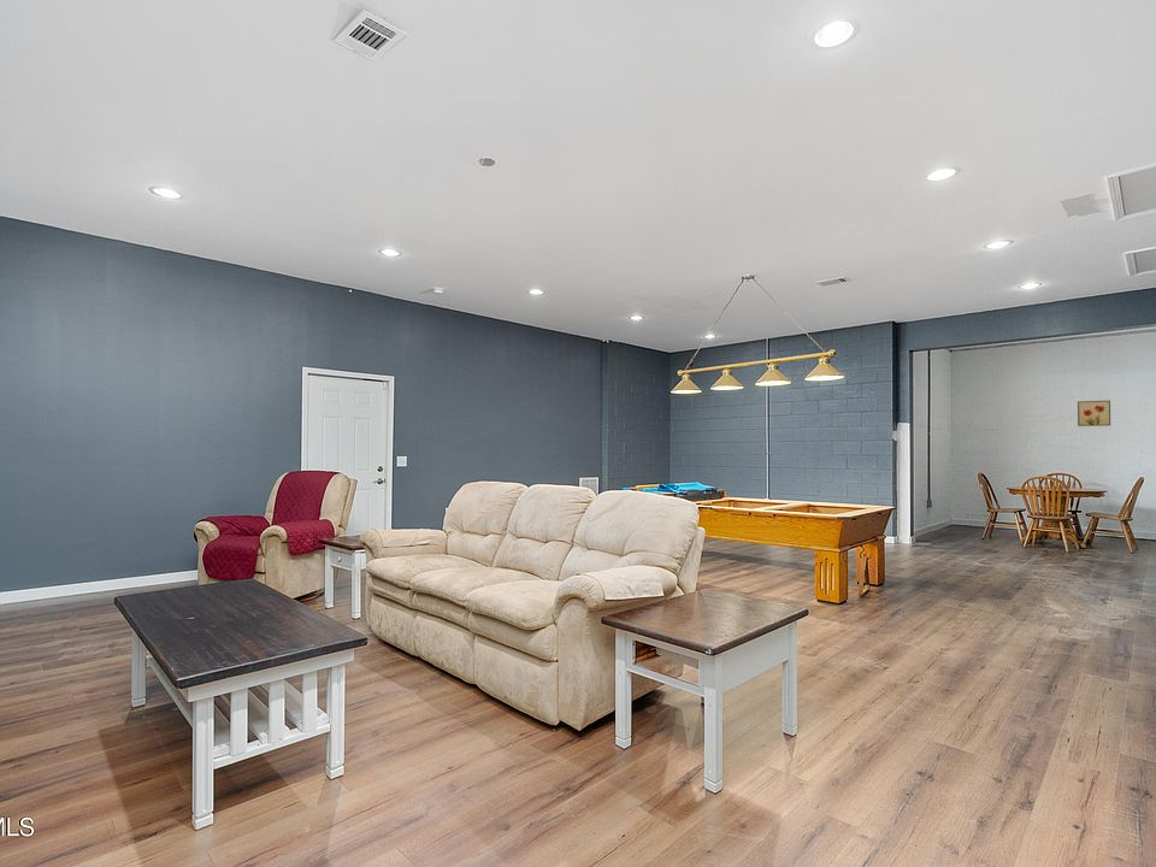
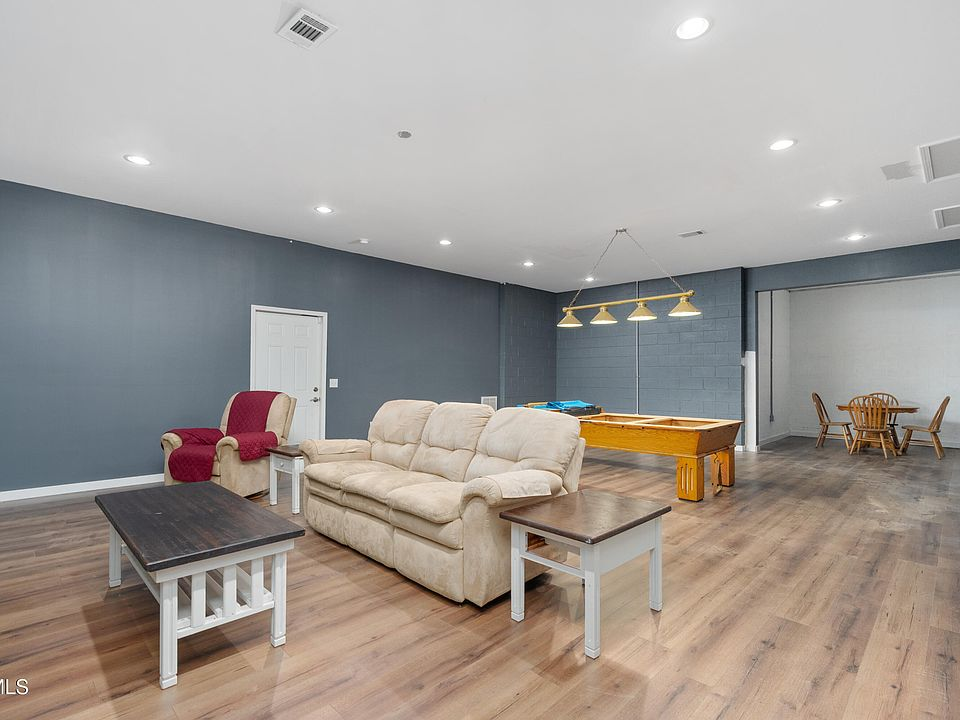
- wall art [1077,400,1111,427]
